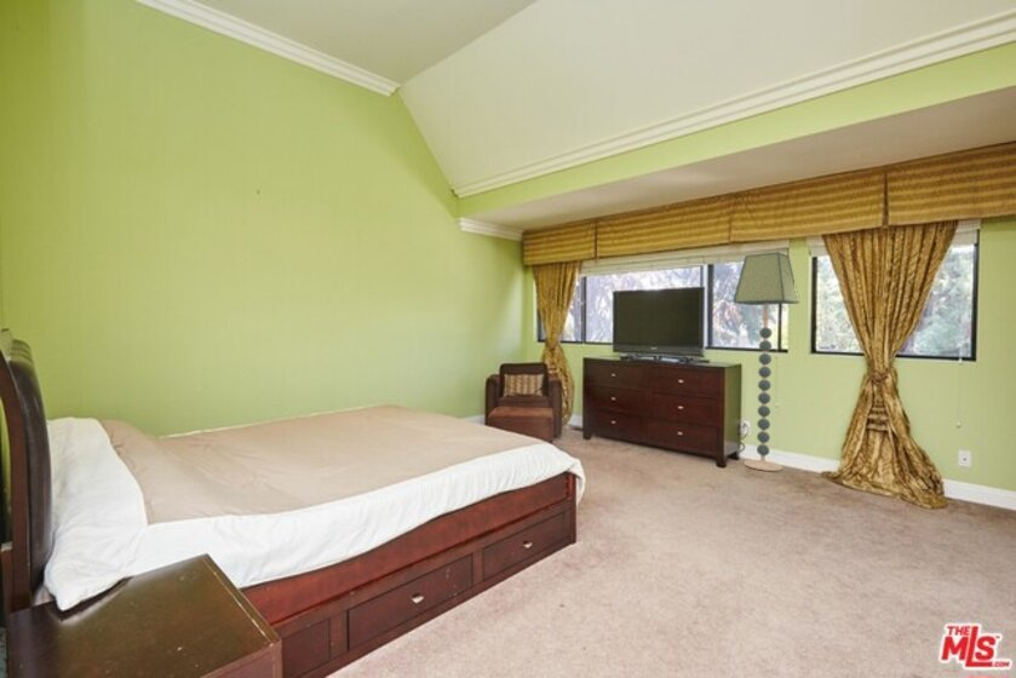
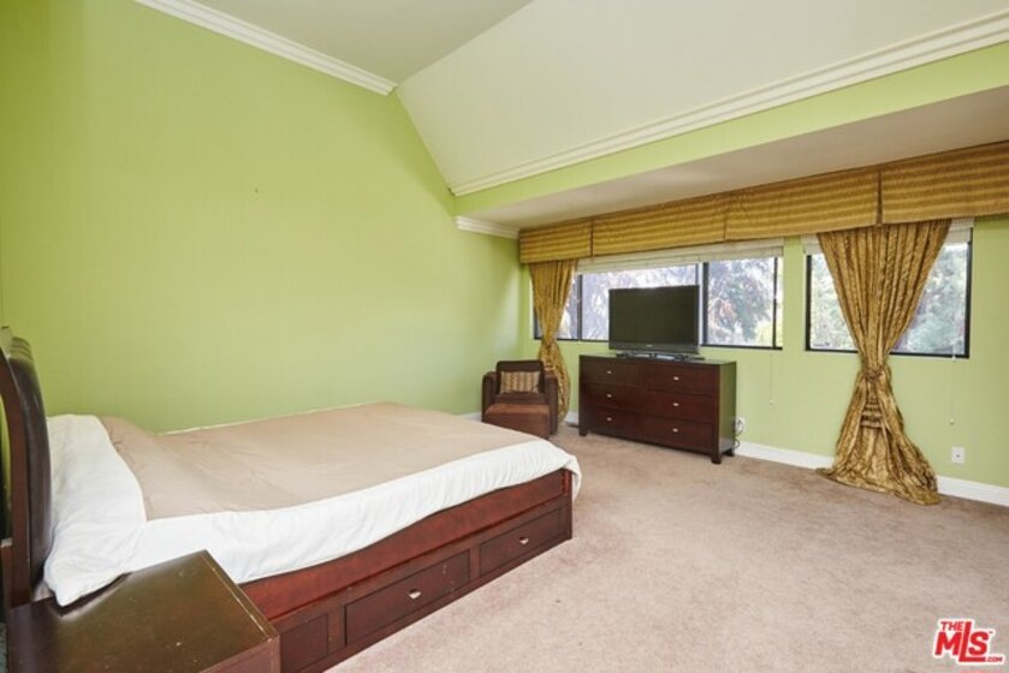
- floor lamp [731,251,800,472]
